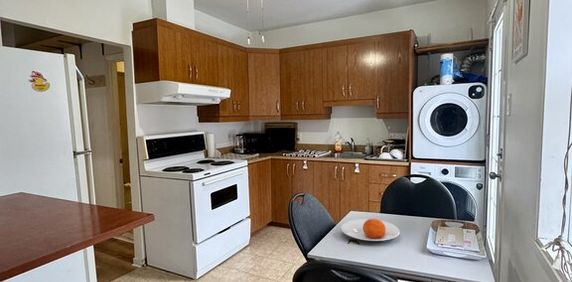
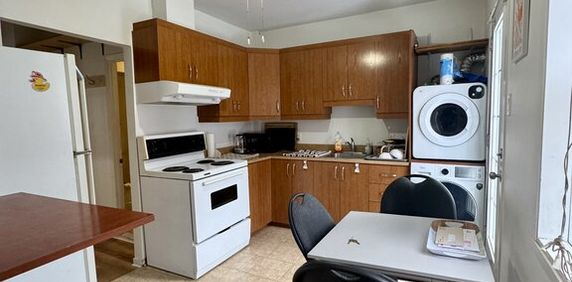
- plate [340,218,401,242]
